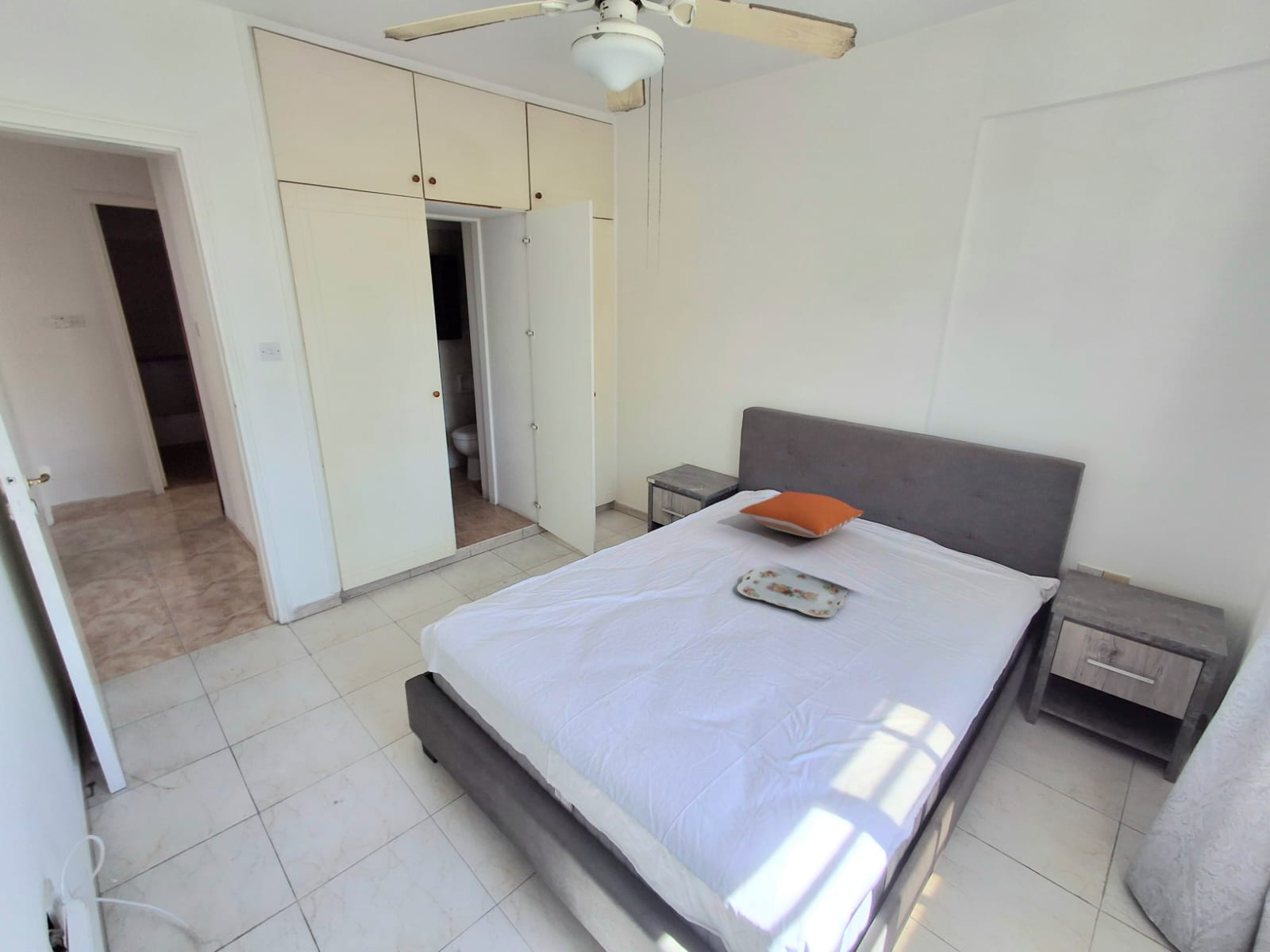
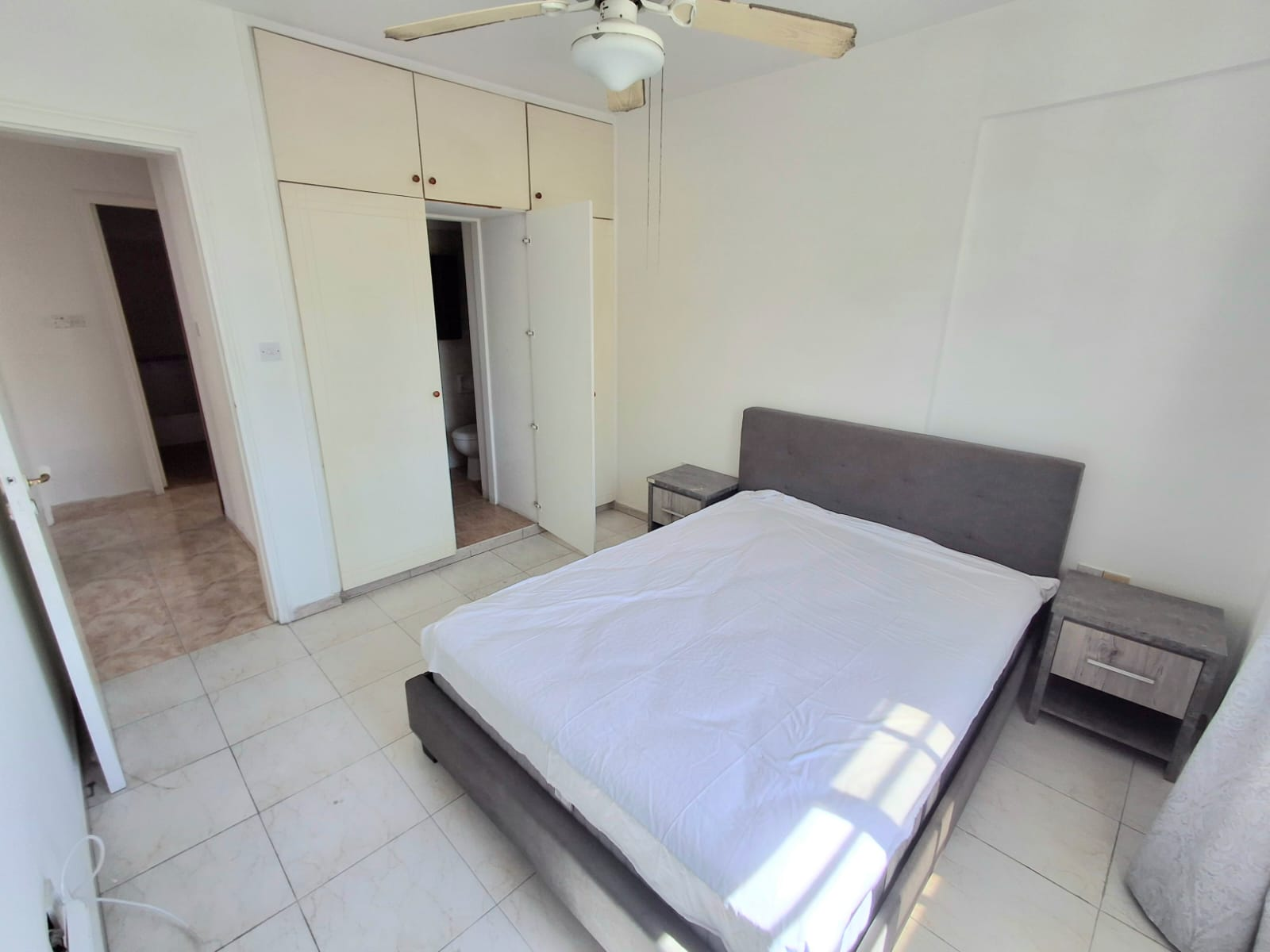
- serving tray [736,565,848,619]
- pillow [738,490,864,539]
